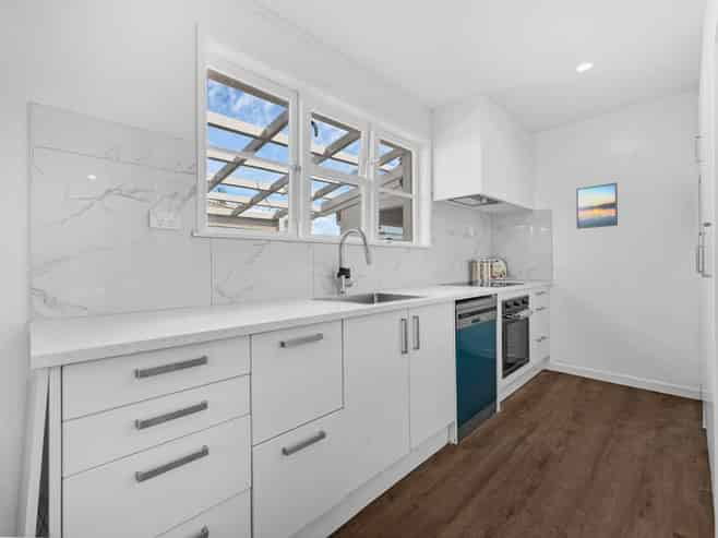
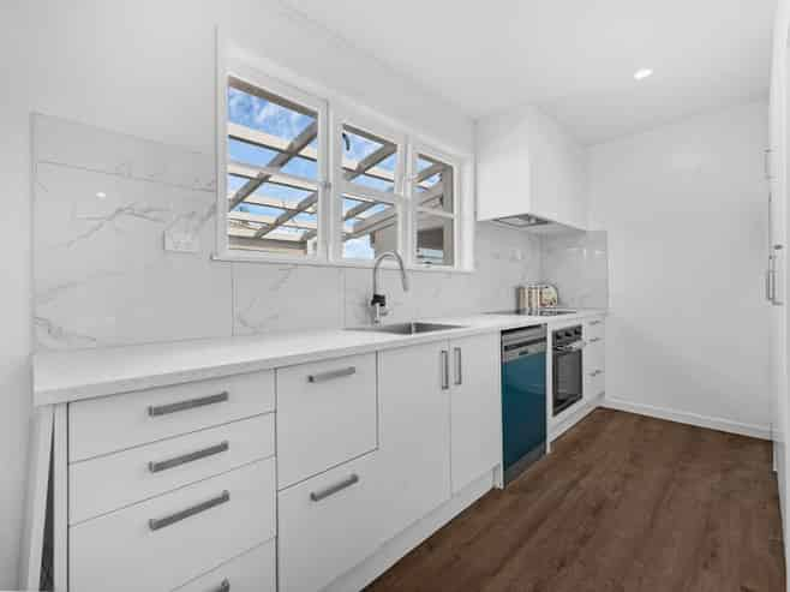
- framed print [575,181,619,230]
